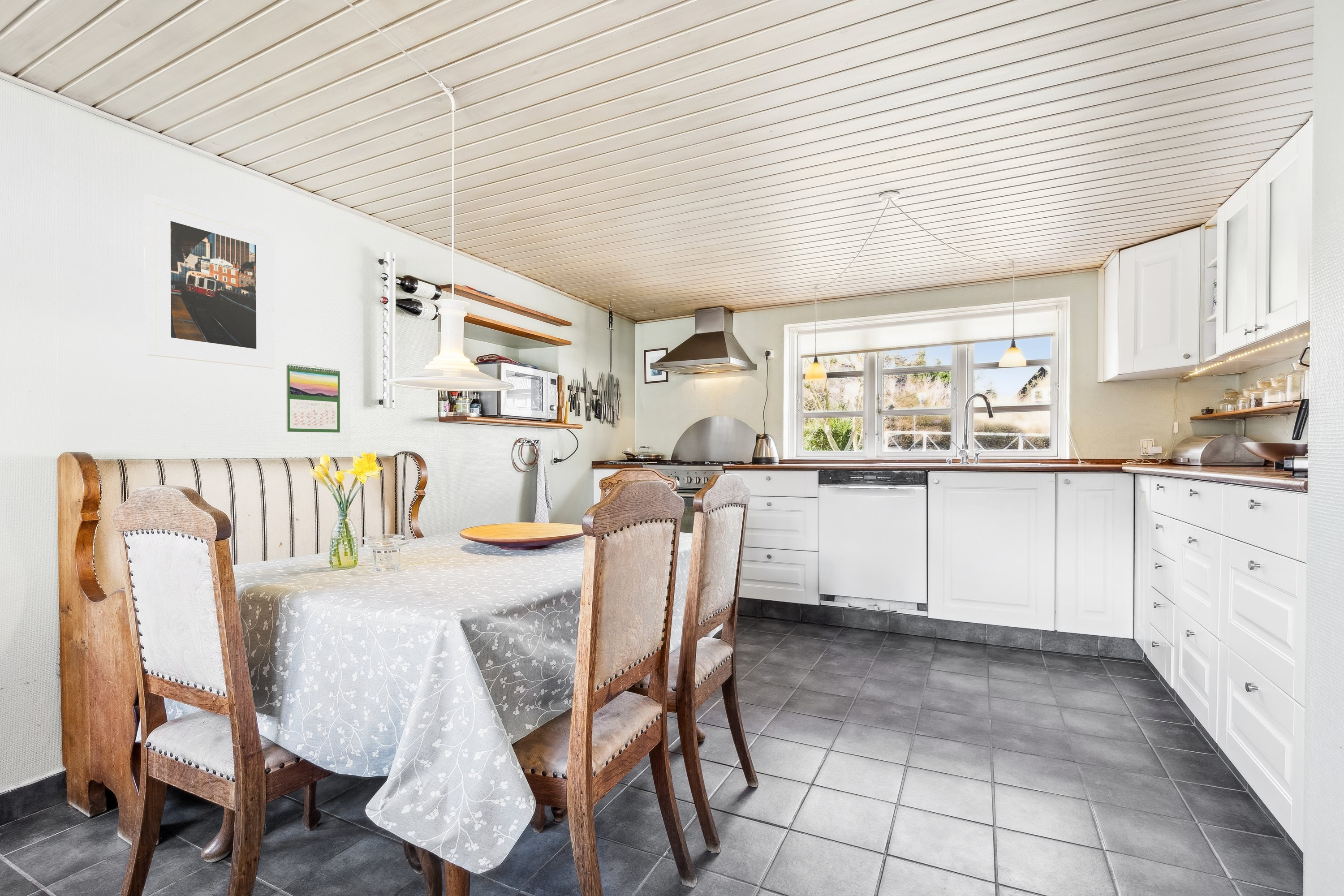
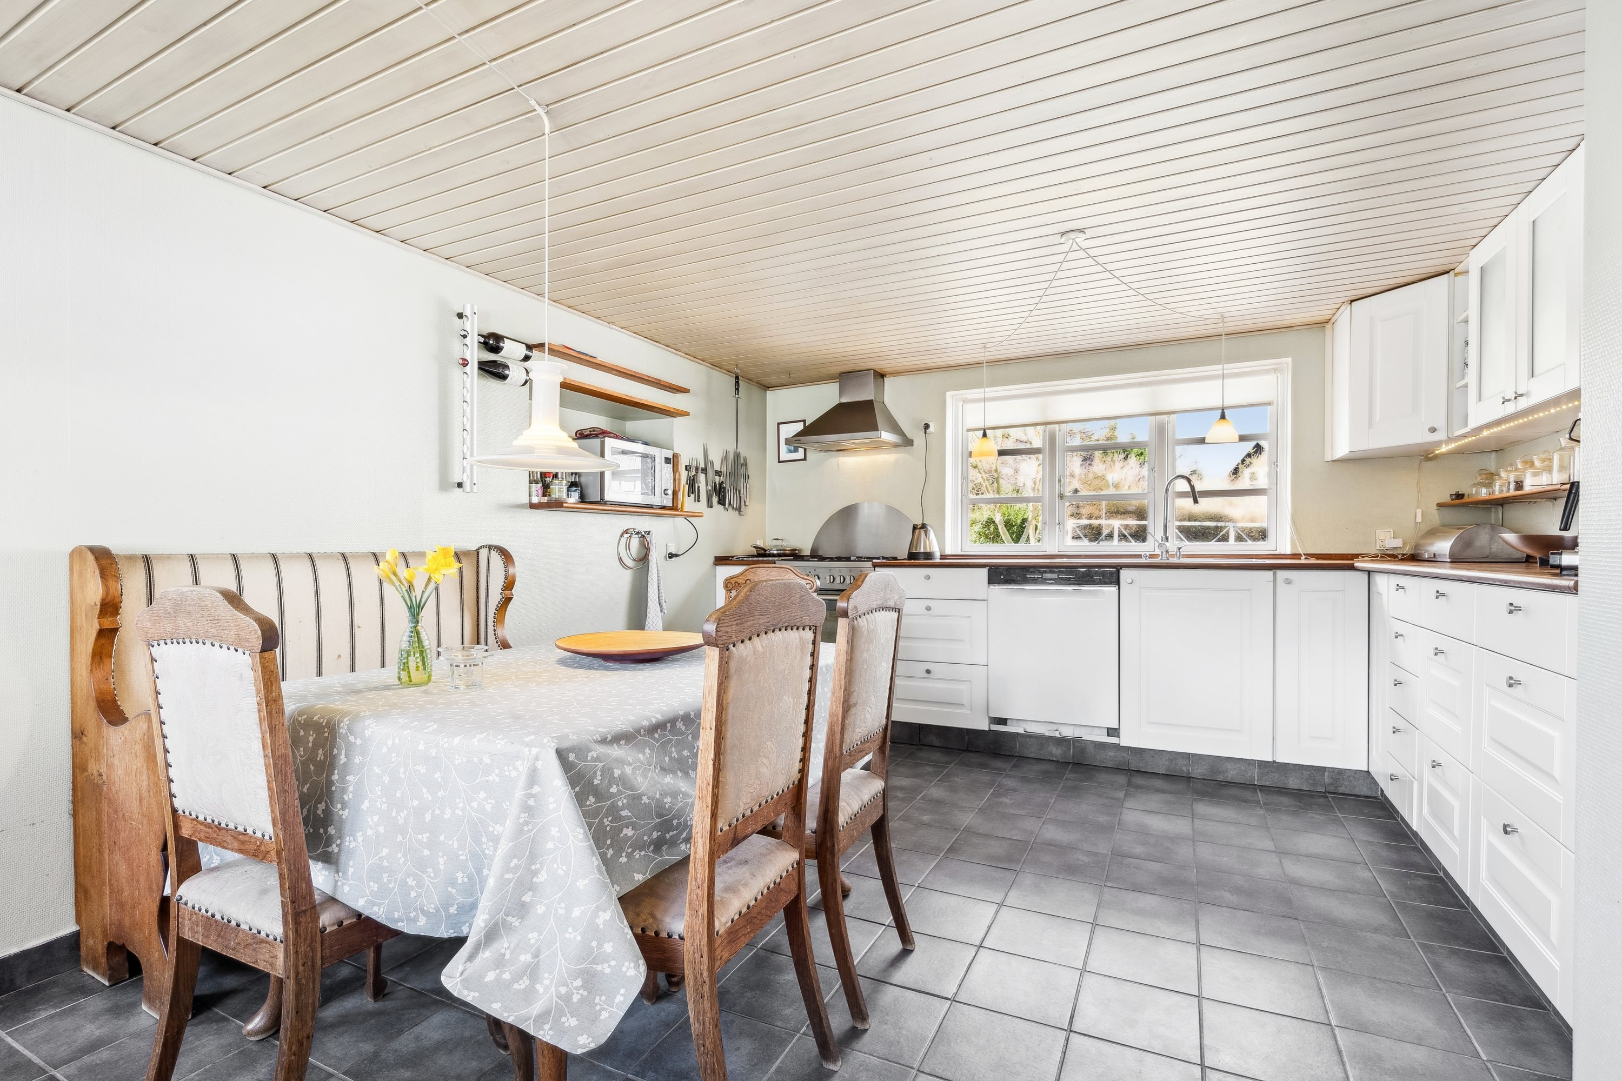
- calendar [286,363,340,433]
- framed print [144,194,276,369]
